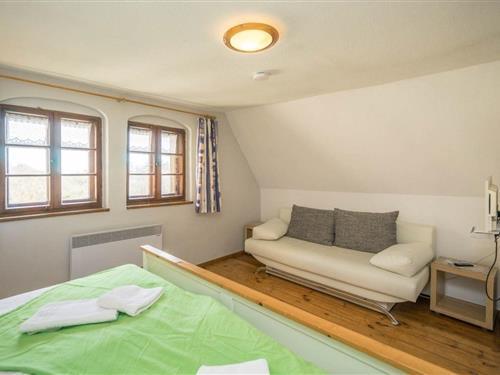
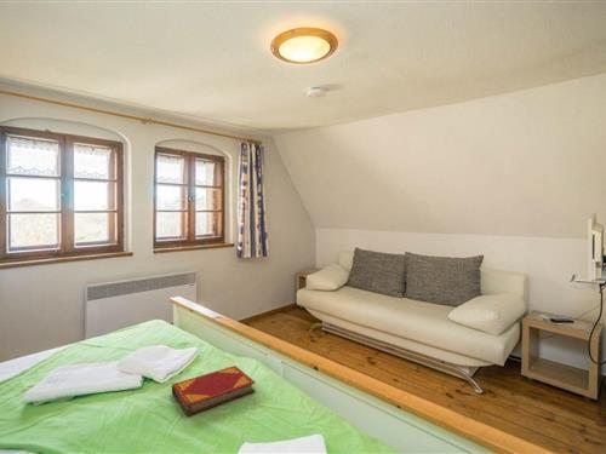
+ hardback book [171,364,257,418]
